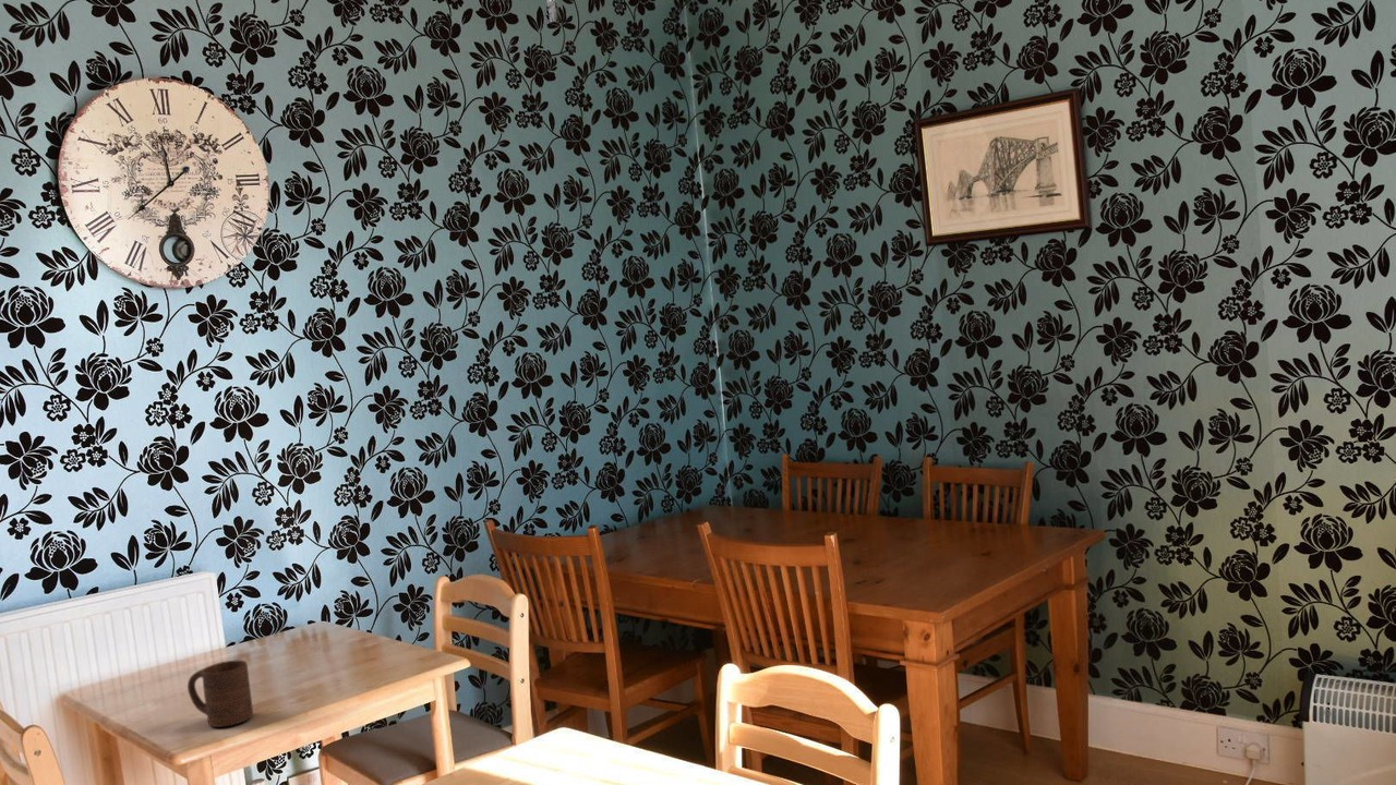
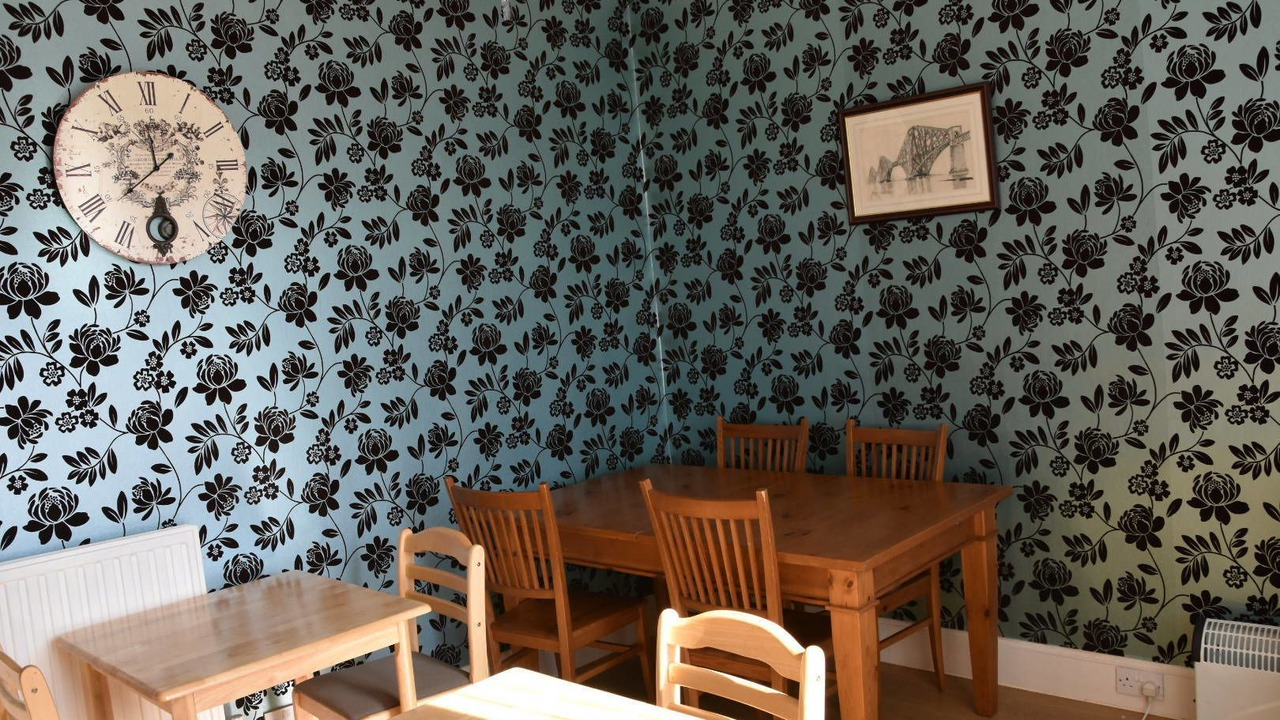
- cup [186,660,254,728]
